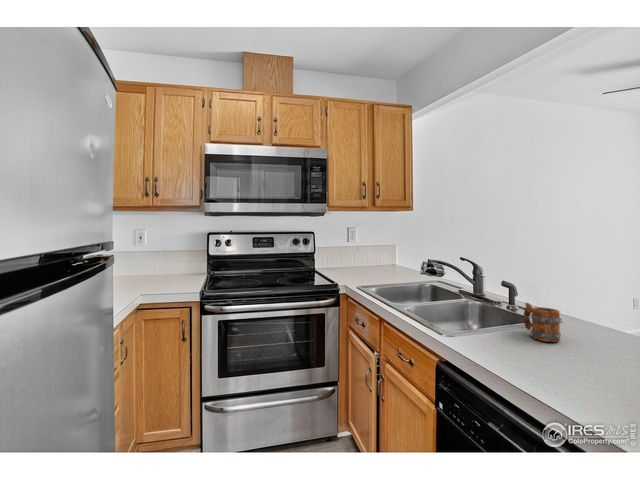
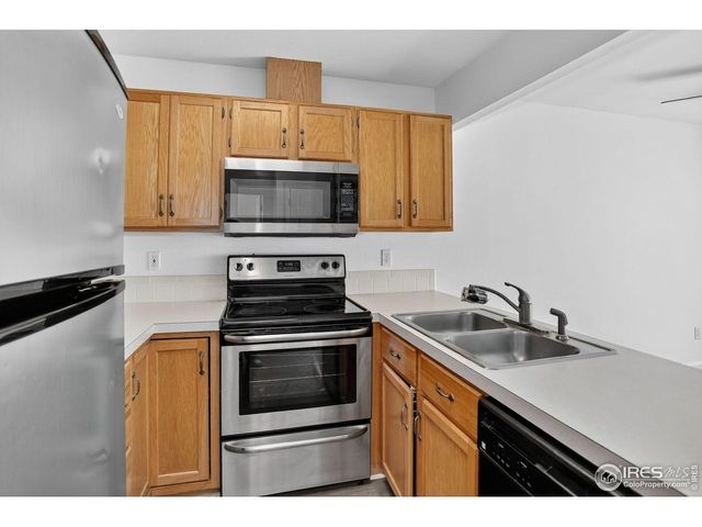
- mug [522,302,562,343]
